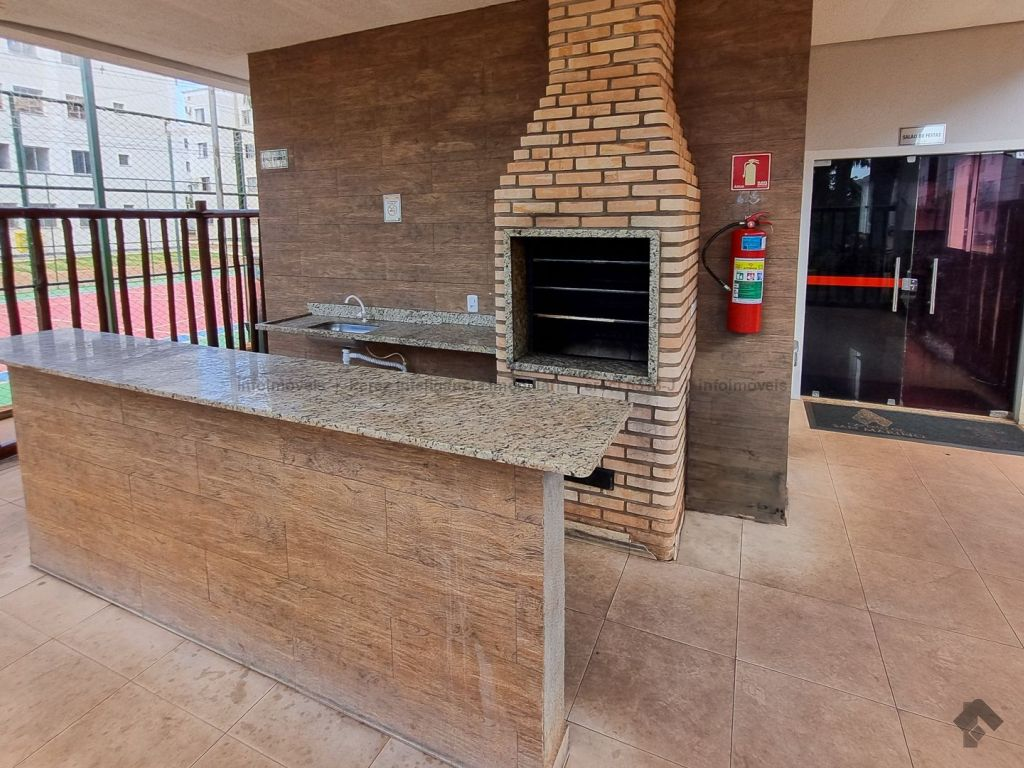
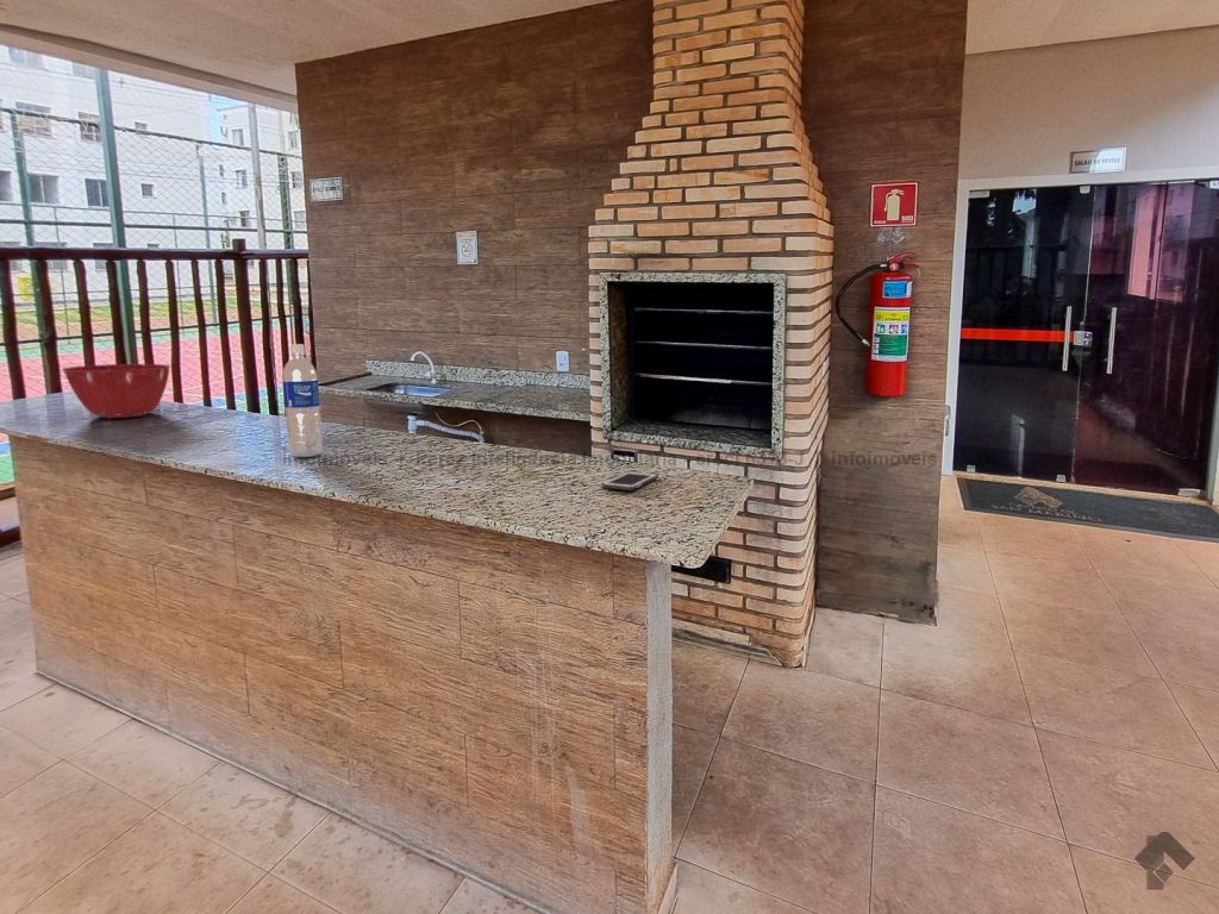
+ cell phone [601,470,658,492]
+ mixing bowl [61,363,171,419]
+ water bottle [281,343,324,458]
